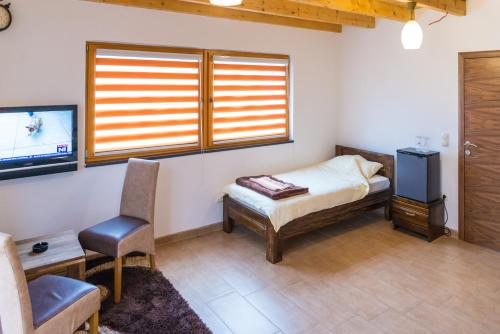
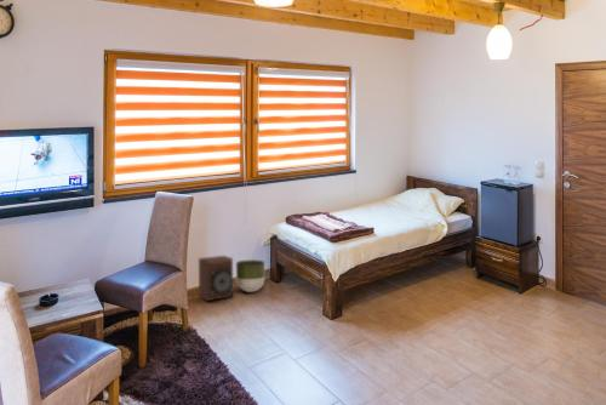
+ planter [235,258,265,293]
+ speaker [198,255,234,302]
